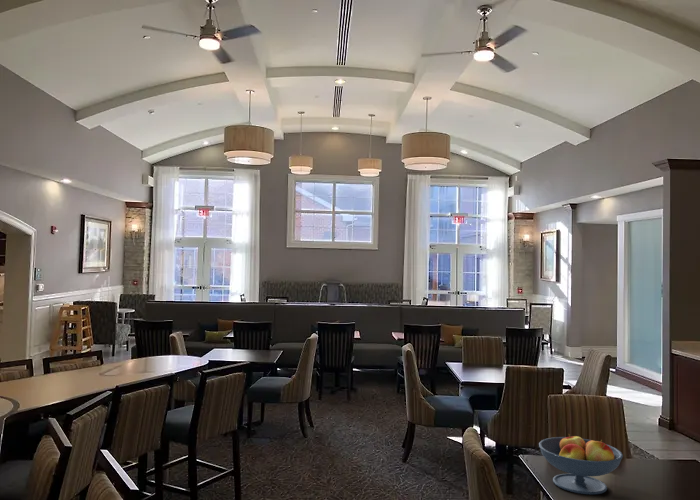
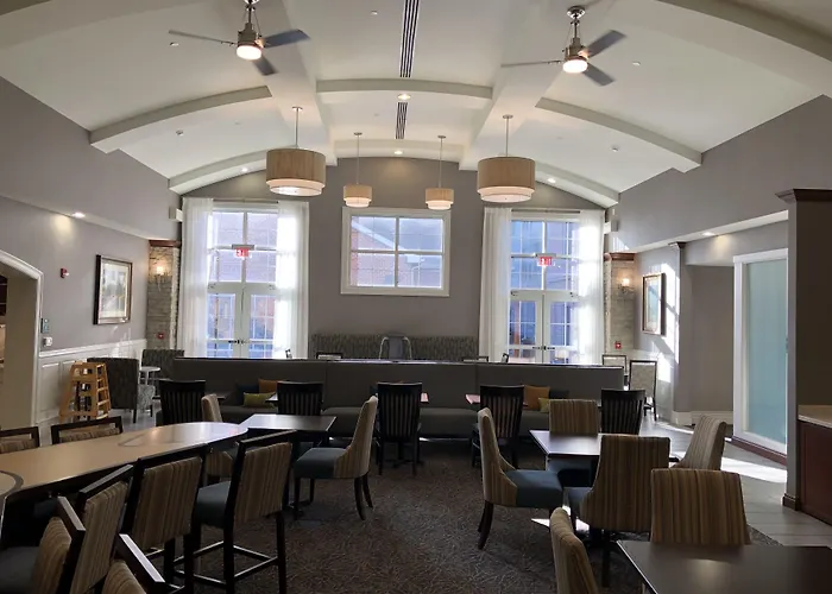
- fruit bowl [538,434,624,496]
